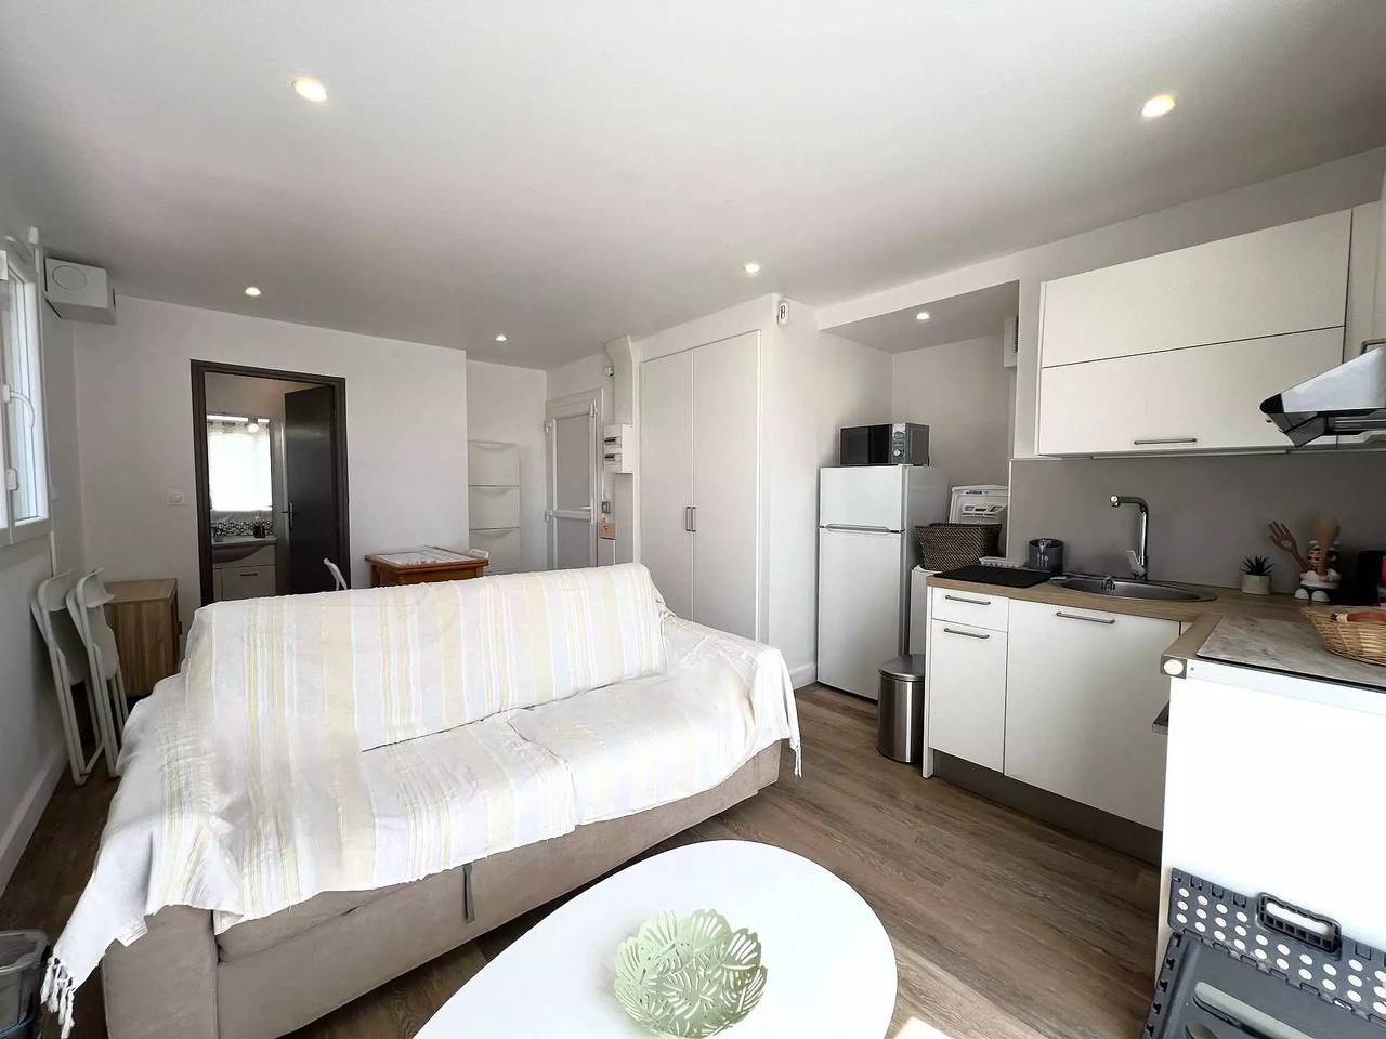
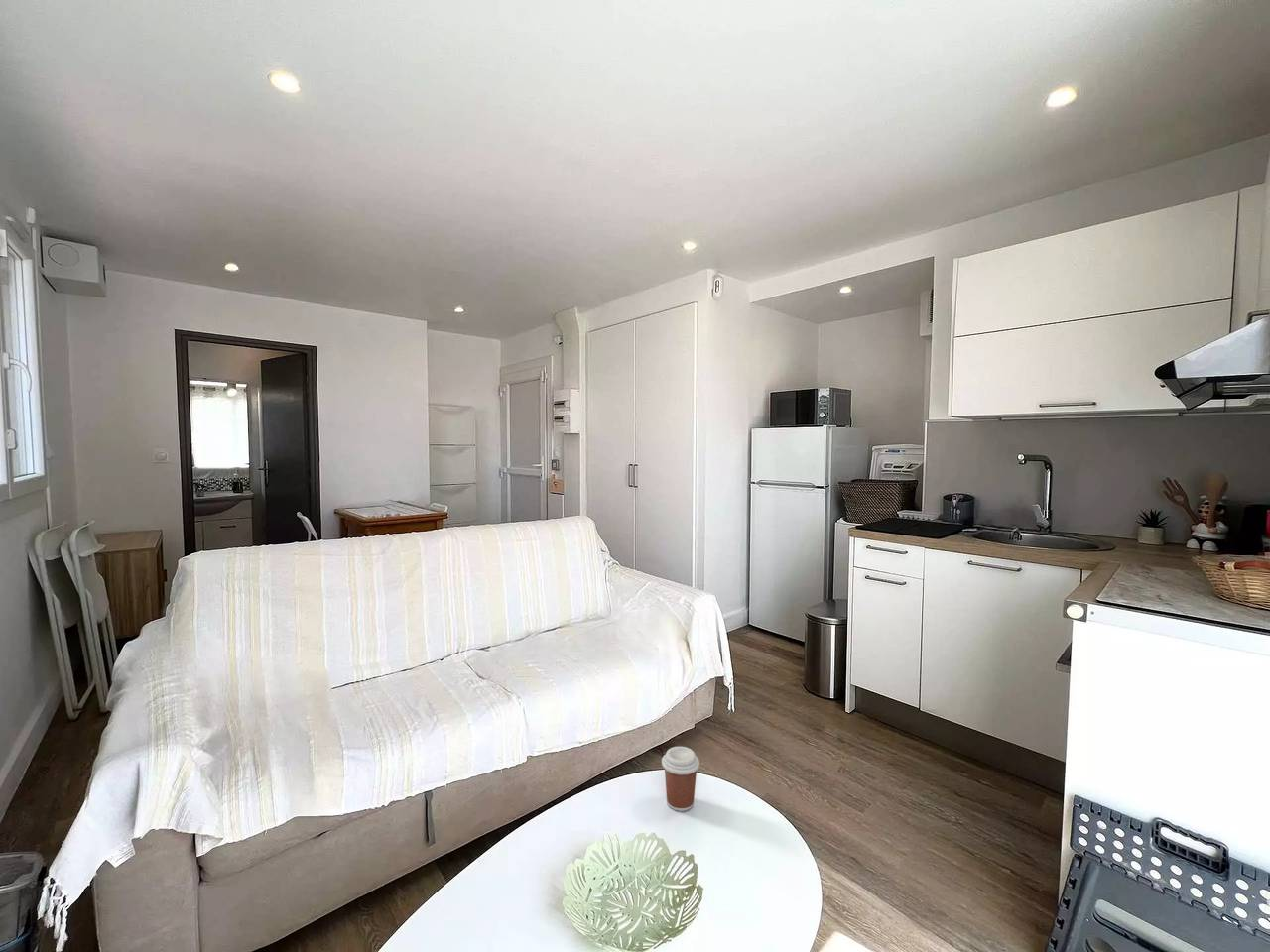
+ coffee cup [661,746,700,812]
